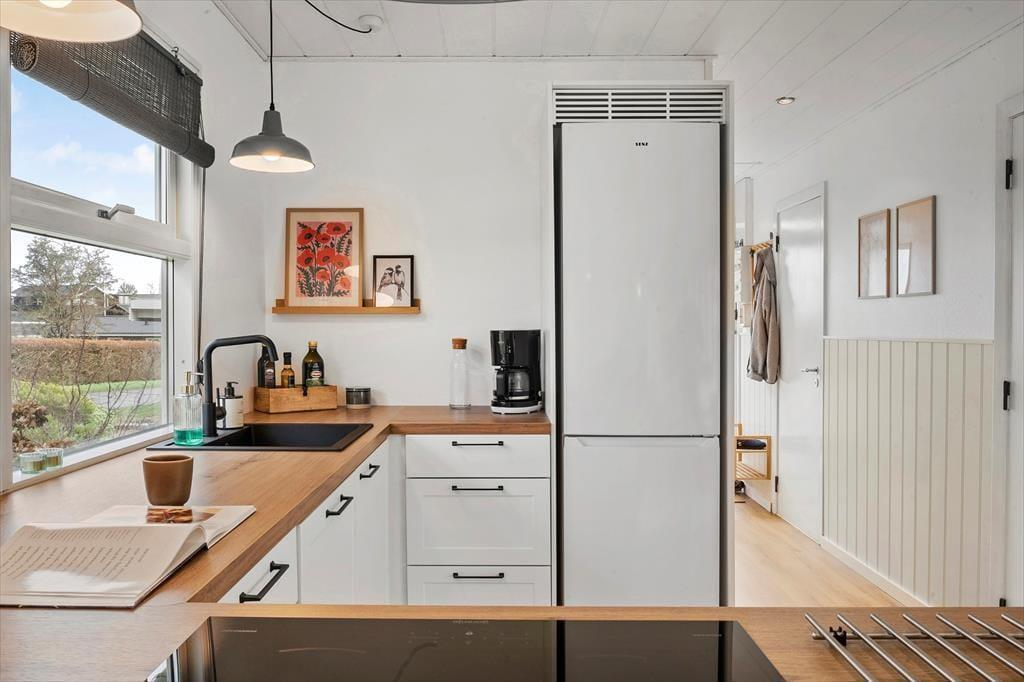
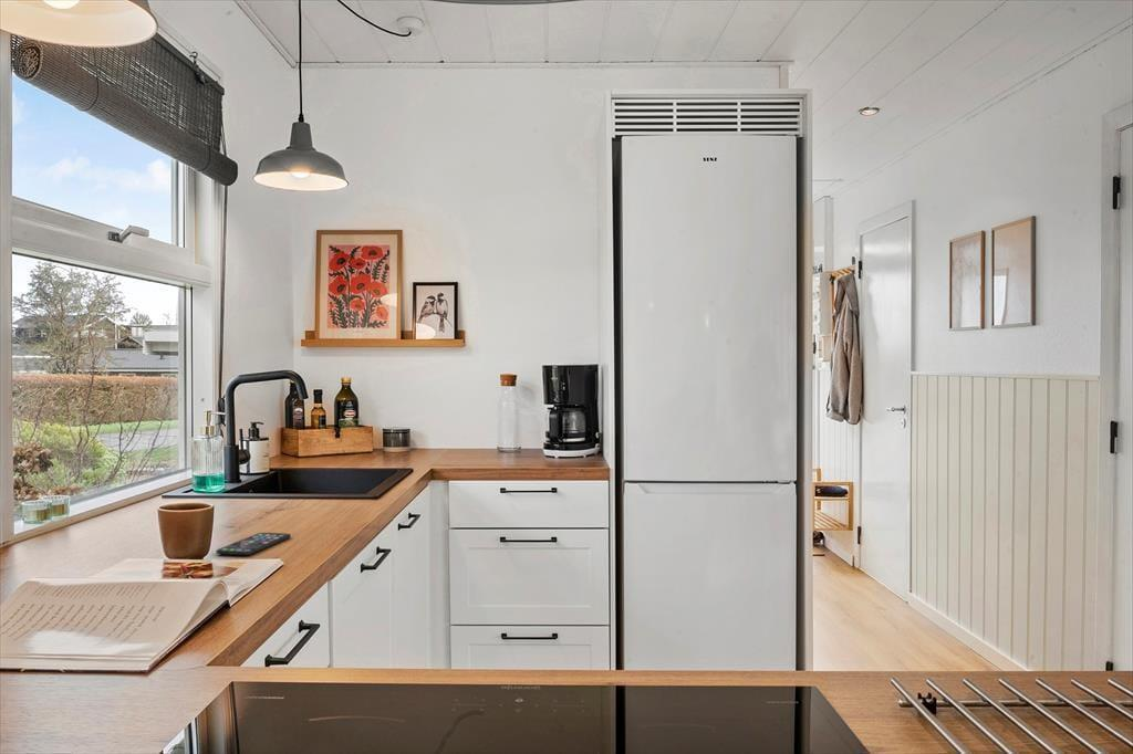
+ smartphone [215,532,292,556]
